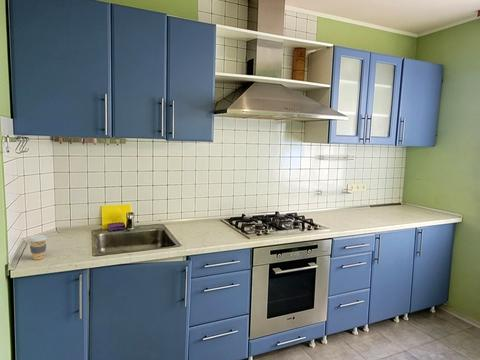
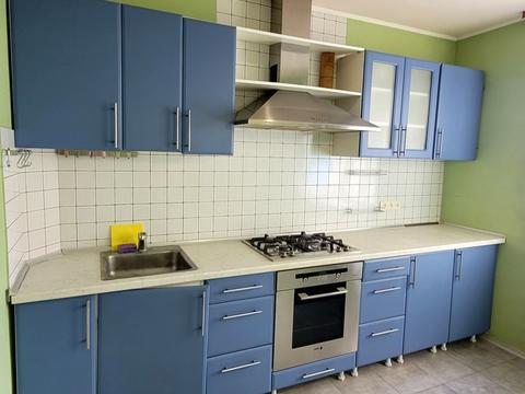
- coffee cup [27,234,48,261]
